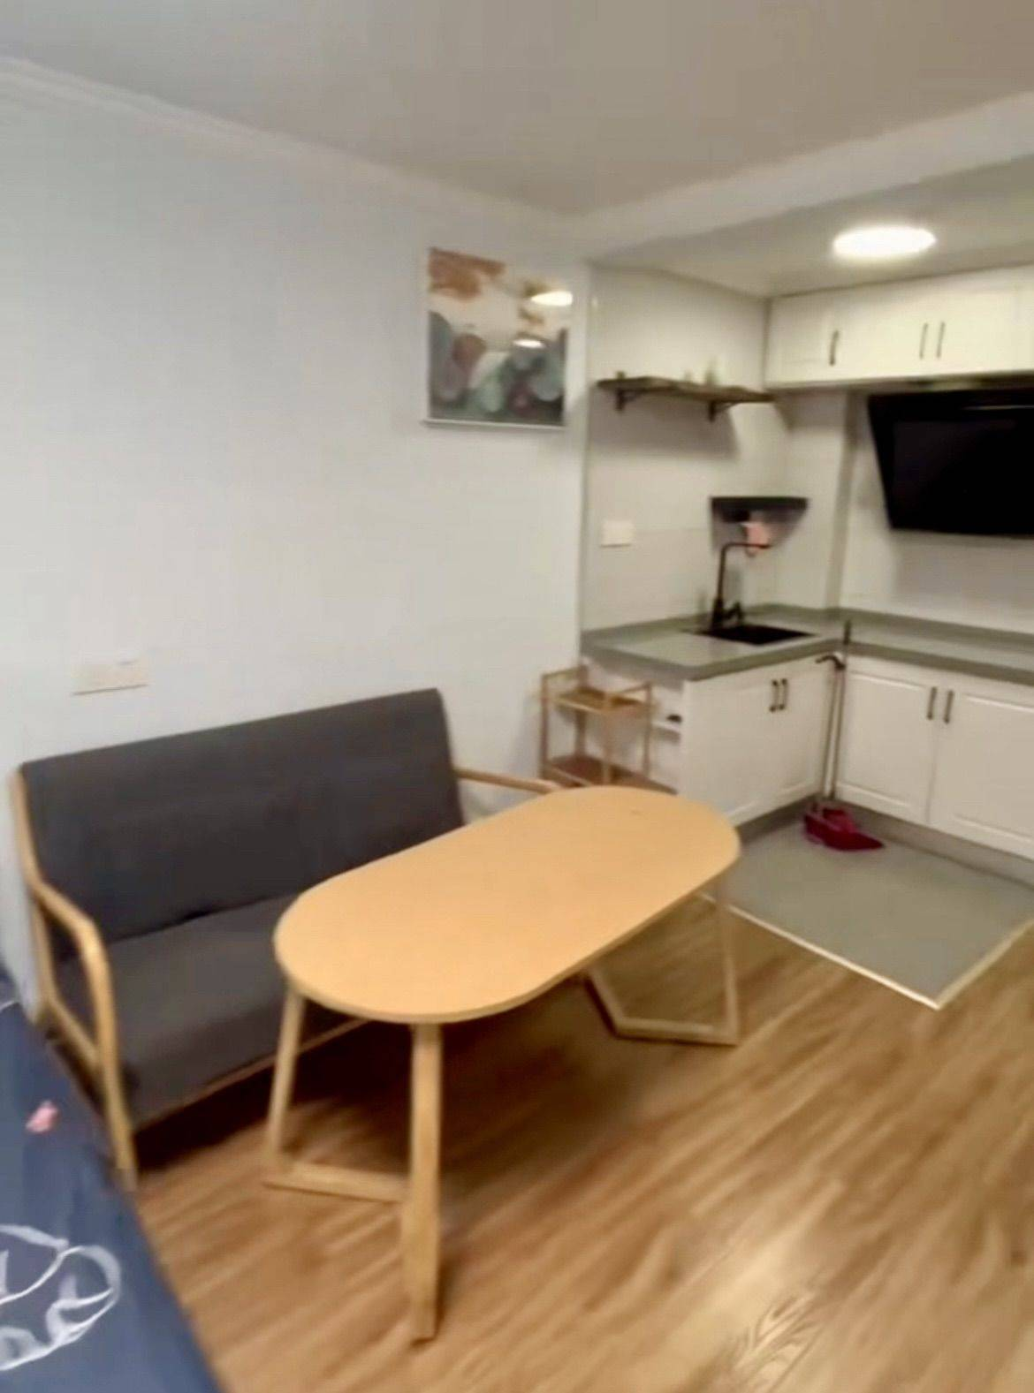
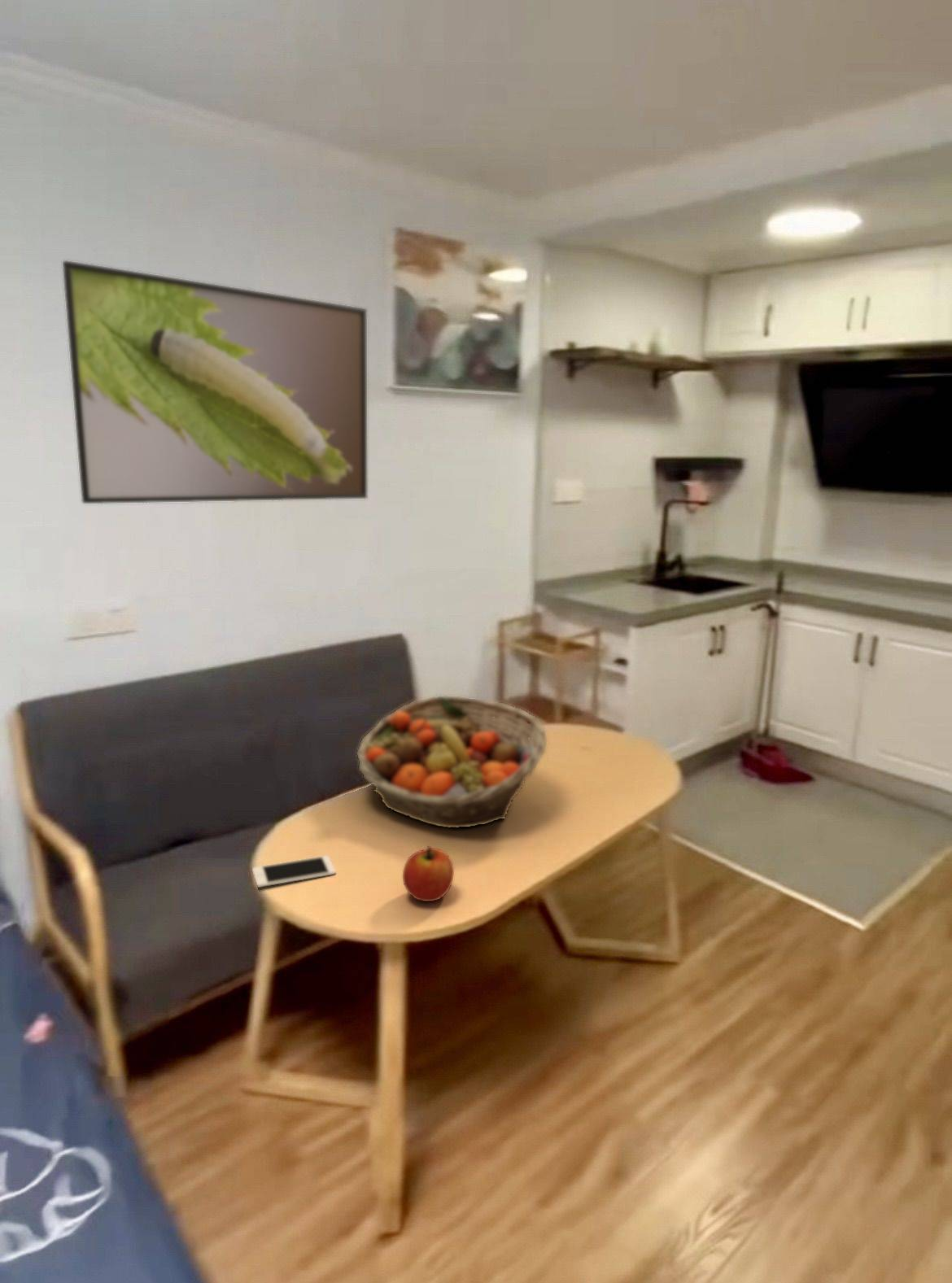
+ fruit basket [356,695,548,829]
+ apple [402,845,455,902]
+ cell phone [251,855,337,888]
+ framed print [62,260,368,504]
